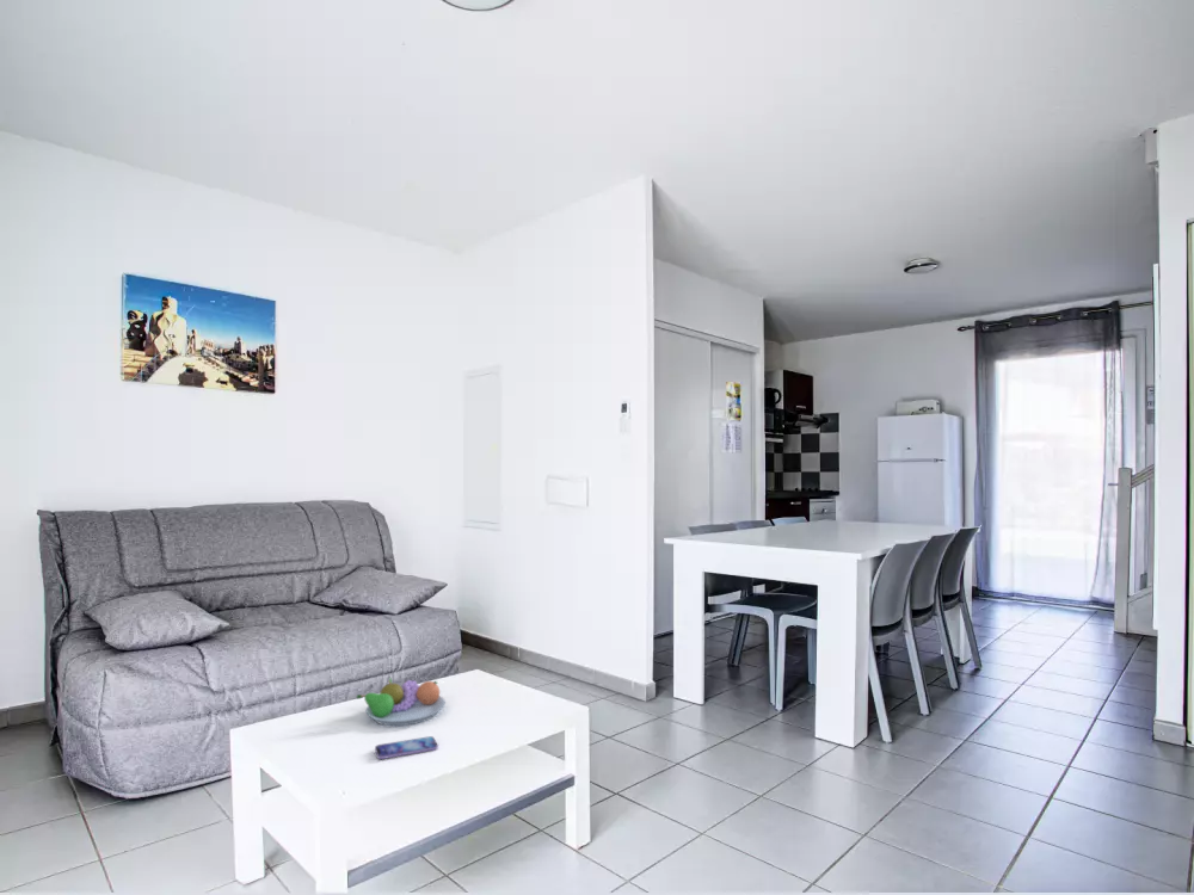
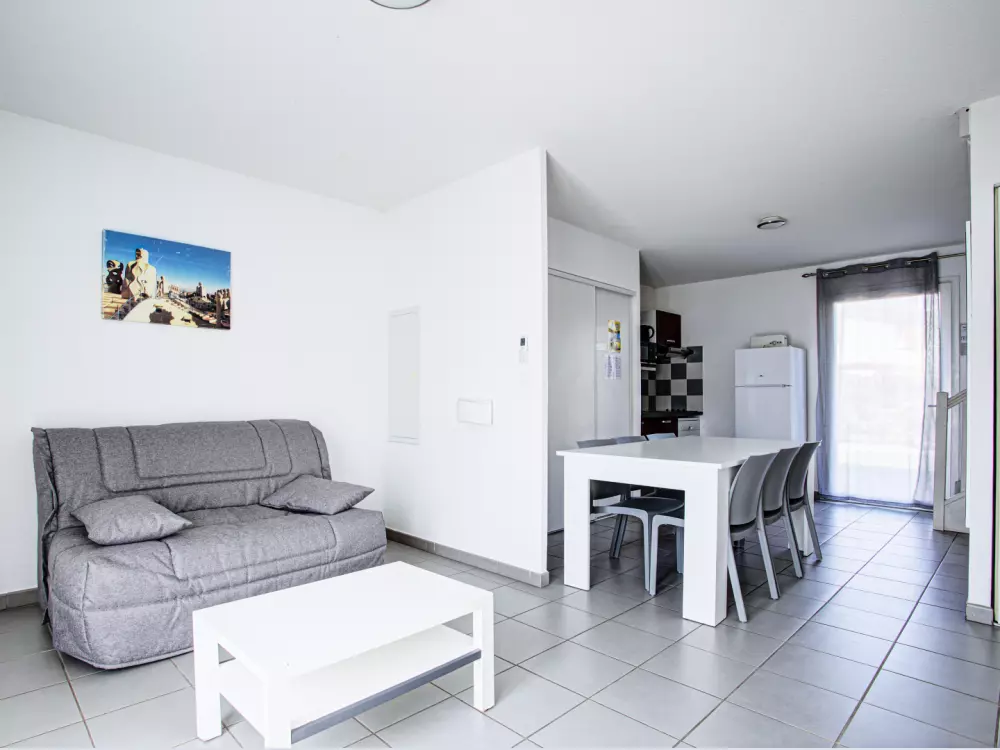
- smartphone [374,735,439,760]
- fruit bowl [356,677,447,727]
